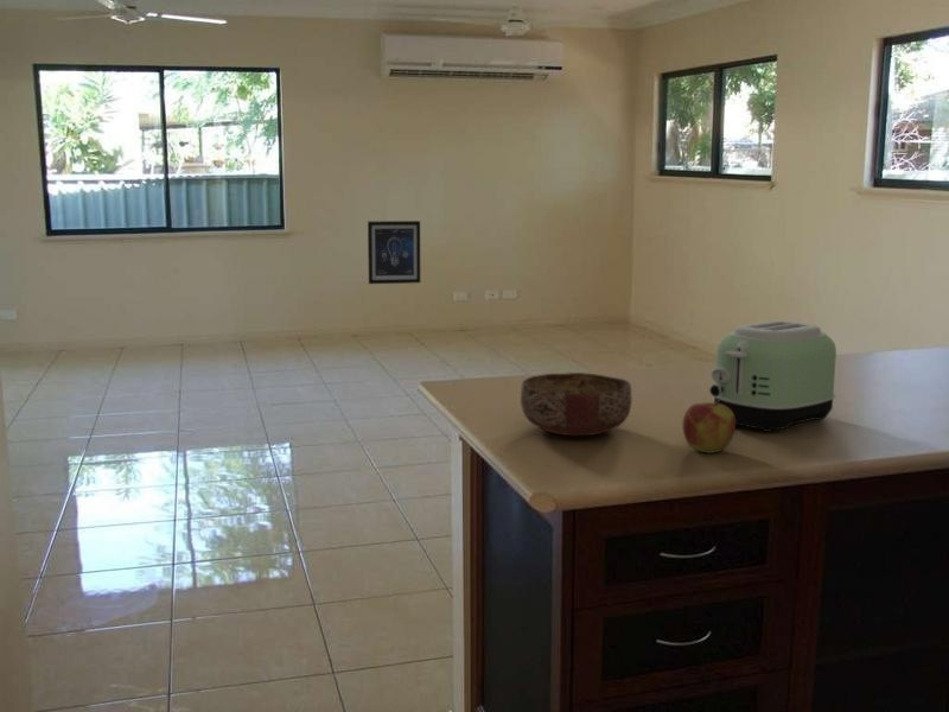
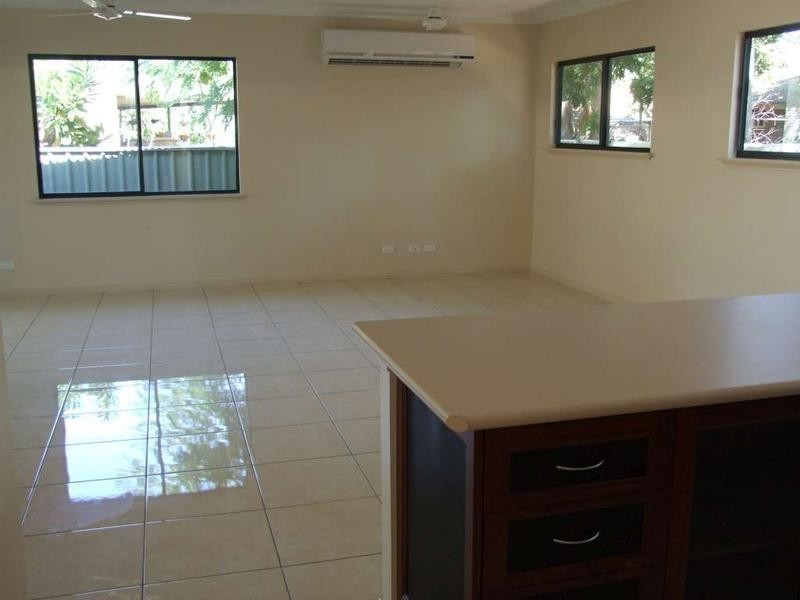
- bowl [520,371,633,437]
- toaster [708,320,837,433]
- apple [681,399,737,454]
- wall art [367,220,421,285]
